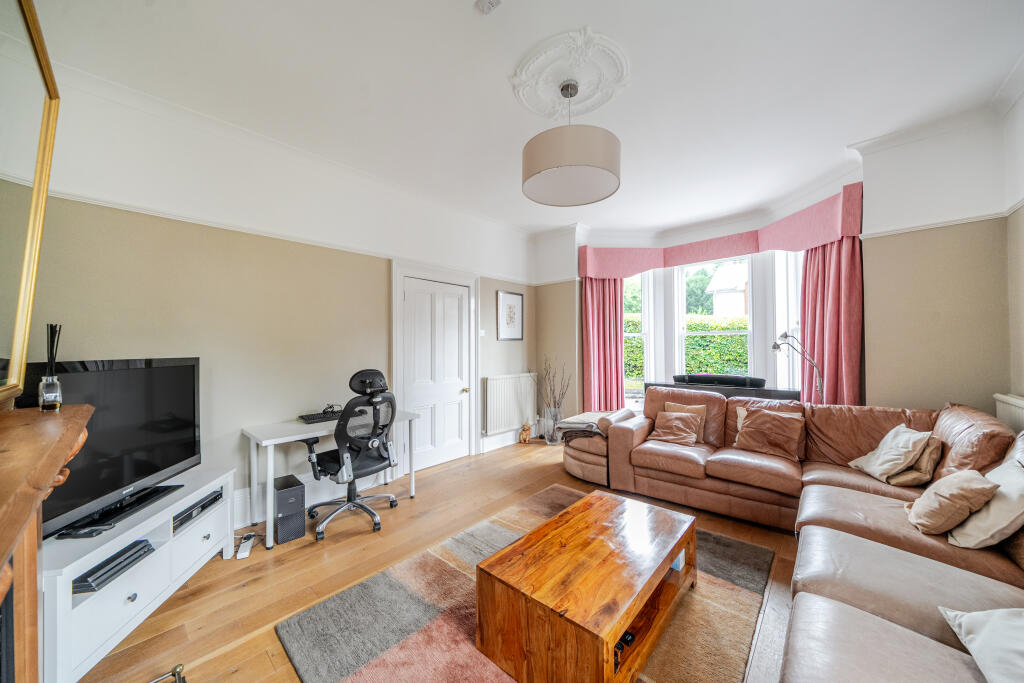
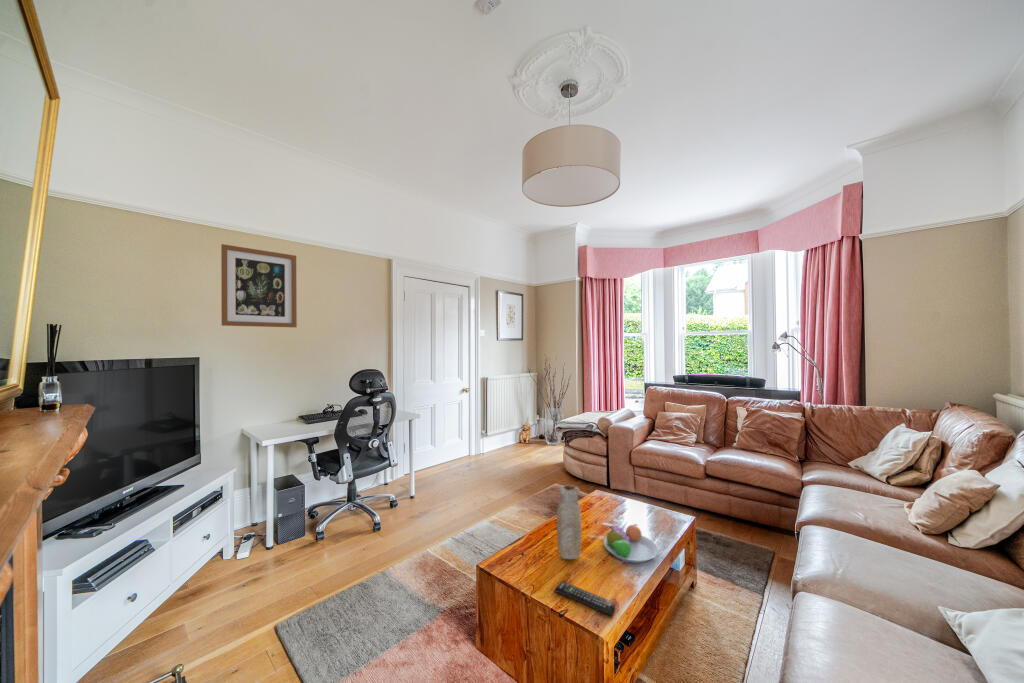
+ wall art [220,243,298,328]
+ fruit bowl [603,523,659,564]
+ vase [556,484,582,560]
+ remote control [553,580,616,617]
